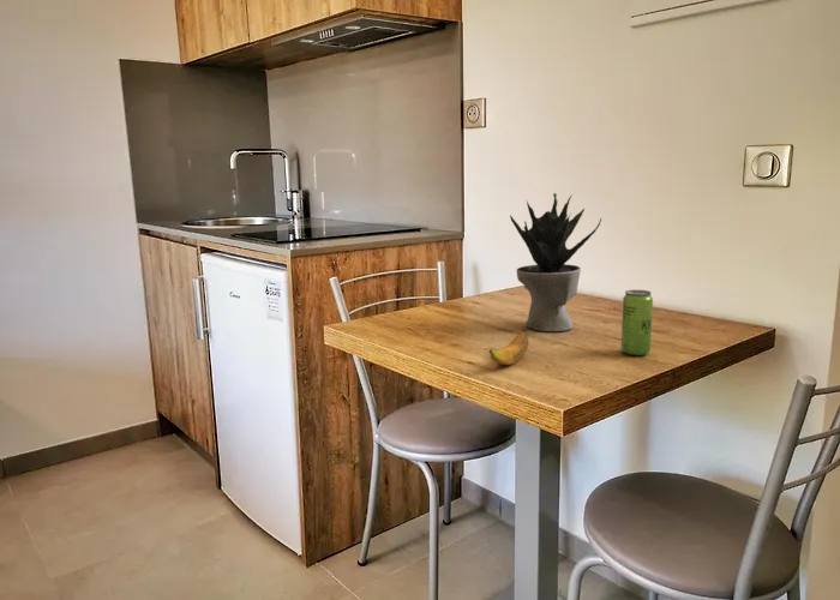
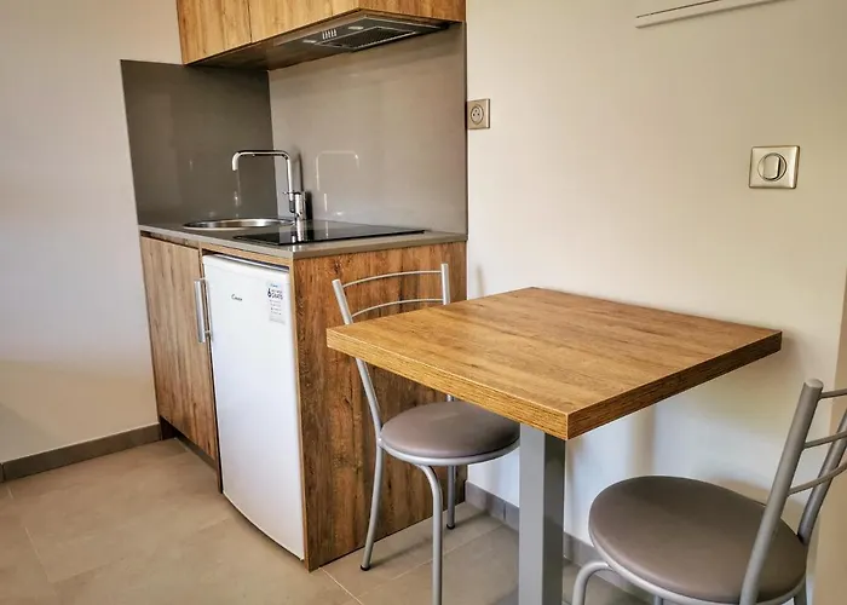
- potted plant [509,192,602,332]
- beverage can [620,289,654,356]
- banana [488,328,529,366]
